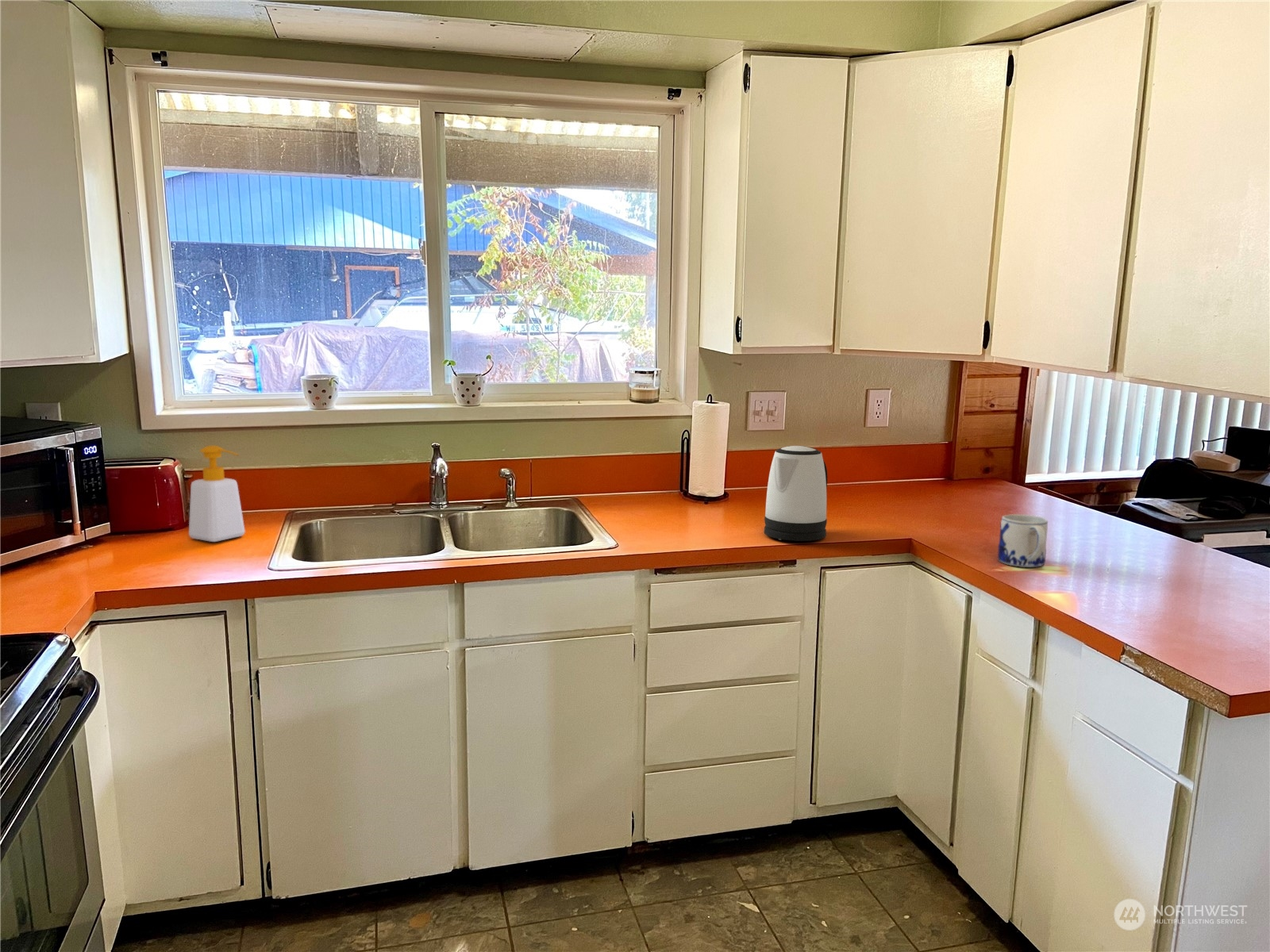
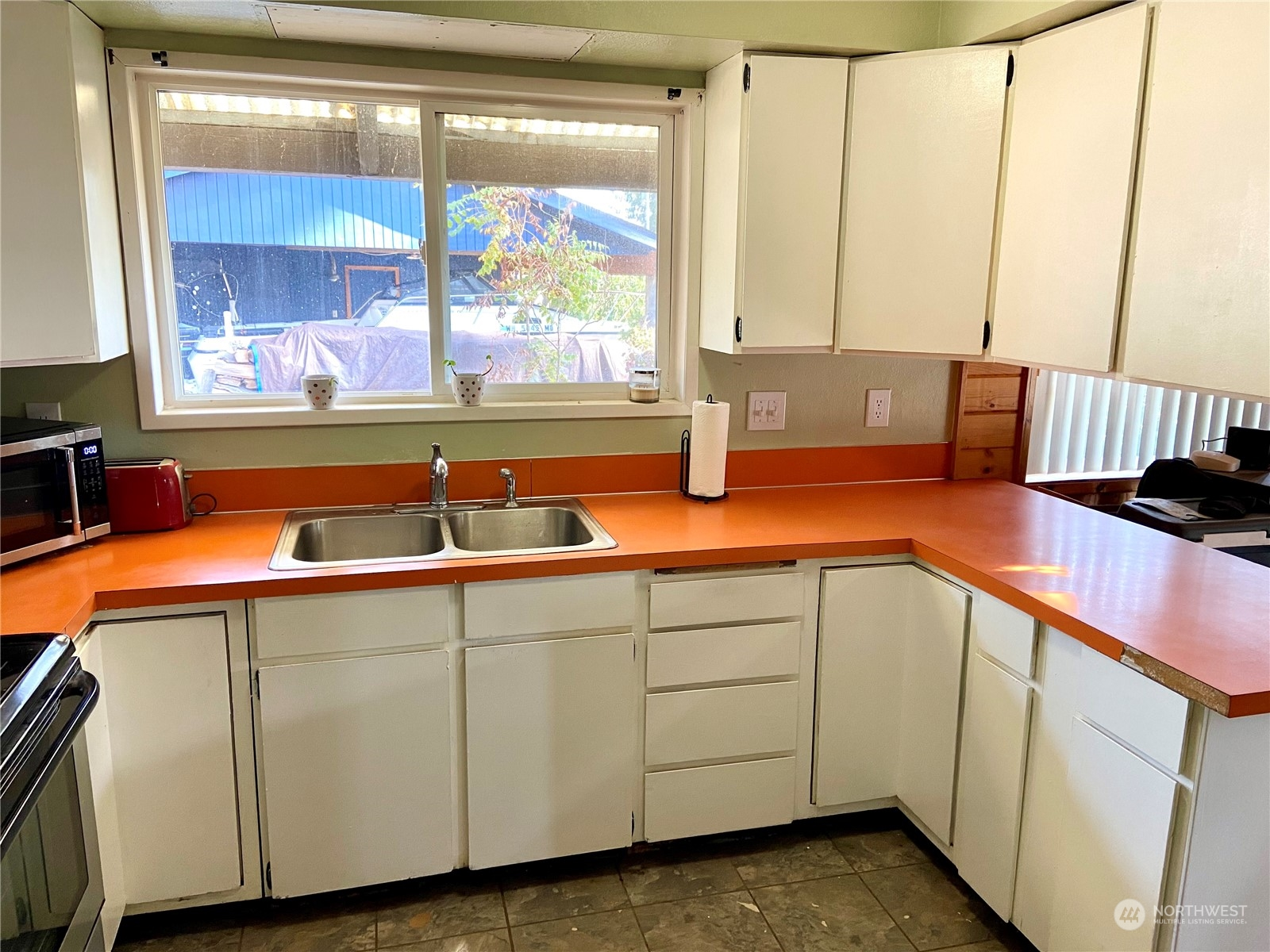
- kettle [764,445,828,542]
- mug [997,513,1049,568]
- soap bottle [188,444,246,543]
